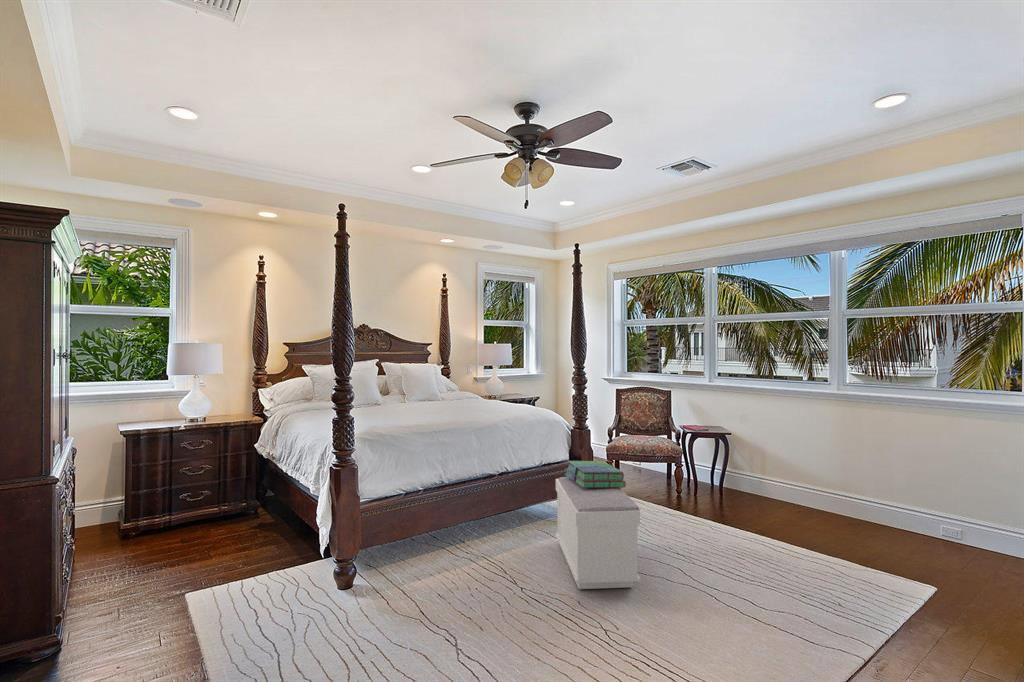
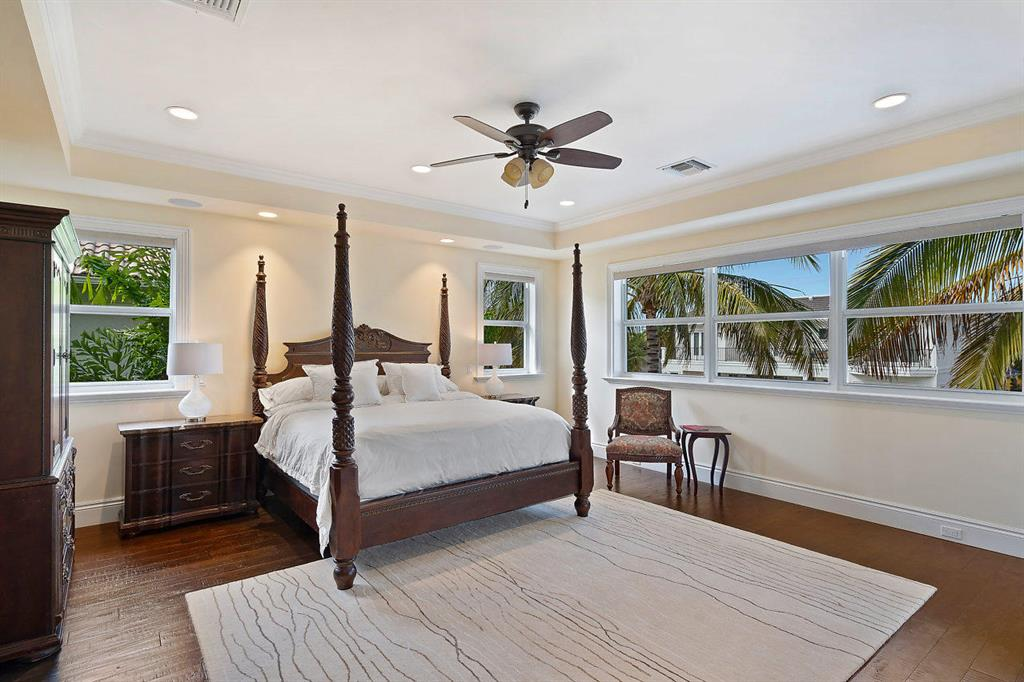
- stack of books [564,460,627,489]
- bench [555,476,641,590]
